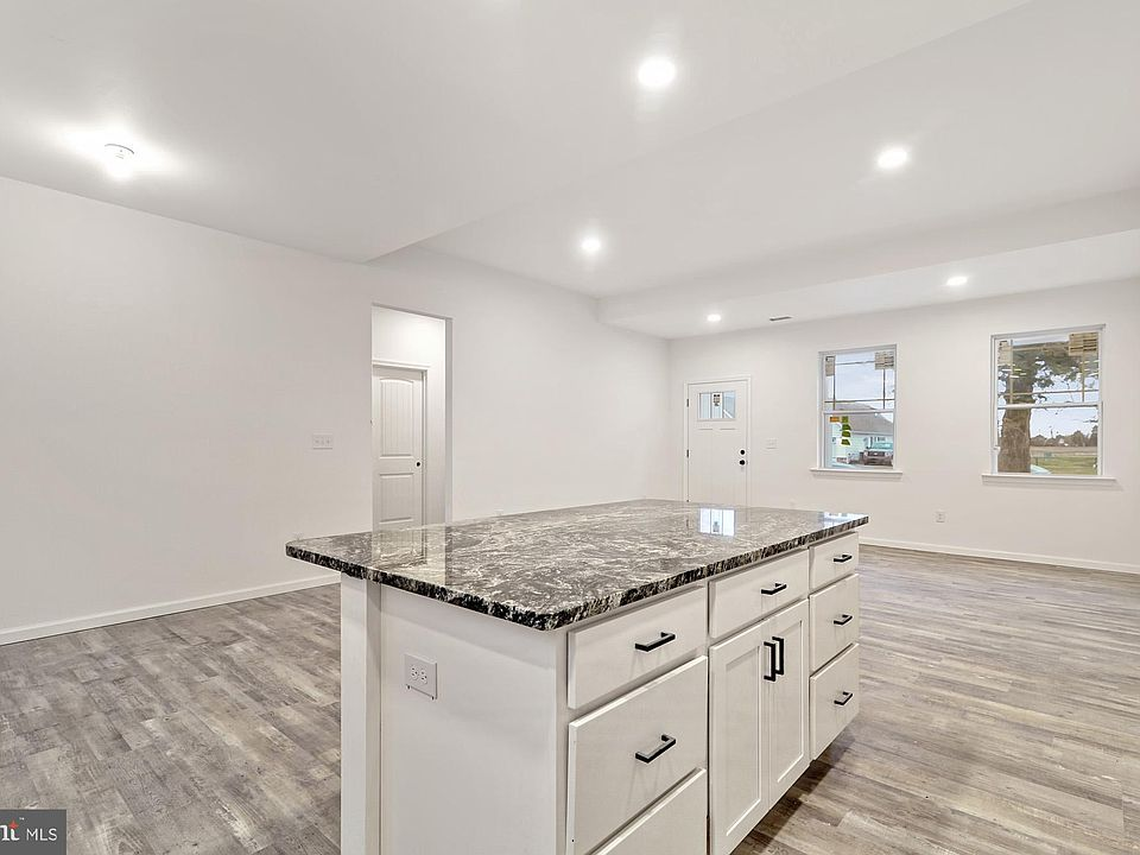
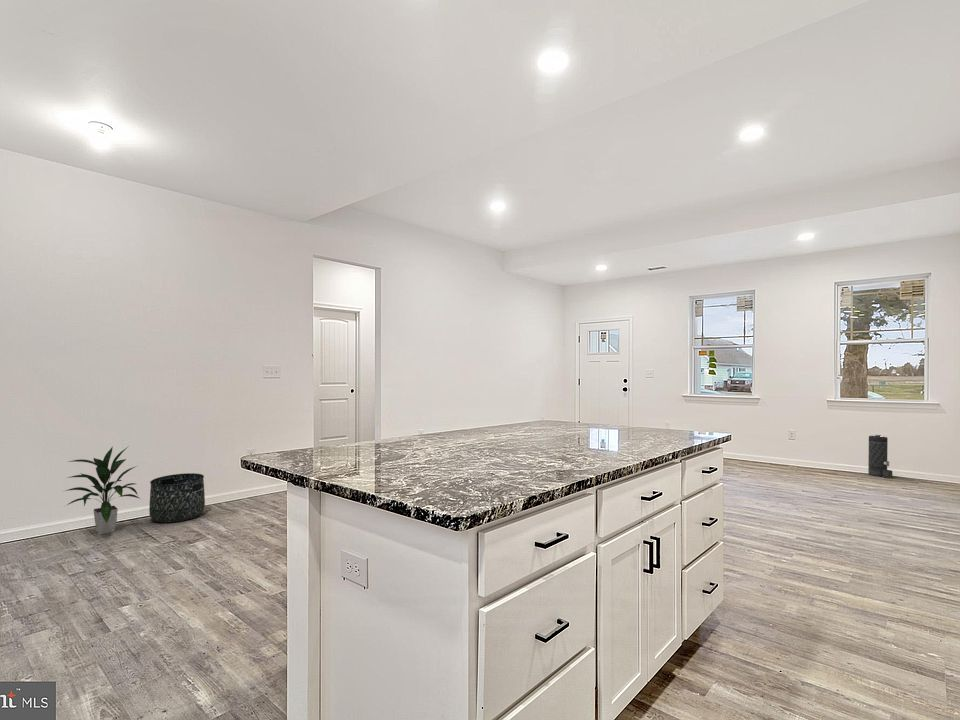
+ basket [148,472,206,524]
+ indoor plant [61,445,142,535]
+ canister [867,433,893,479]
